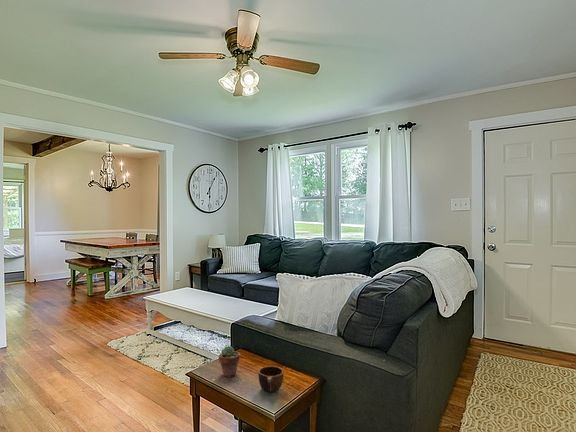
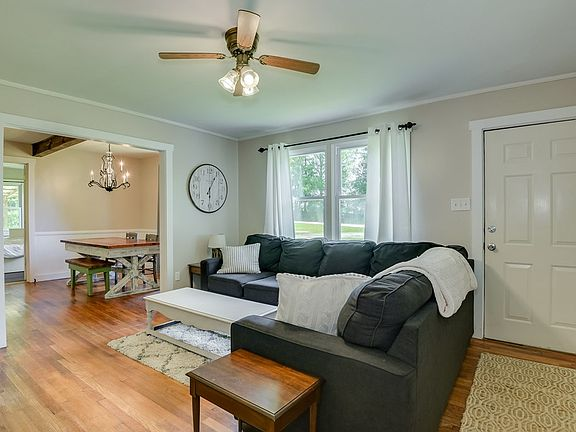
- potted succulent [218,345,241,379]
- mug [257,365,285,394]
